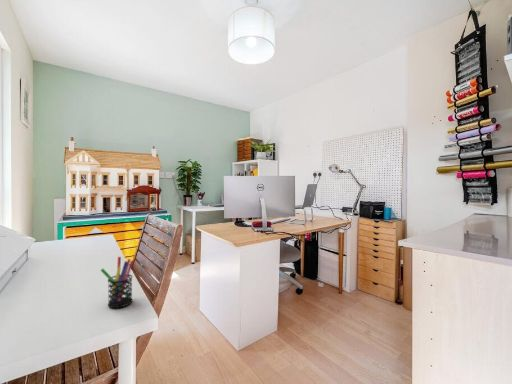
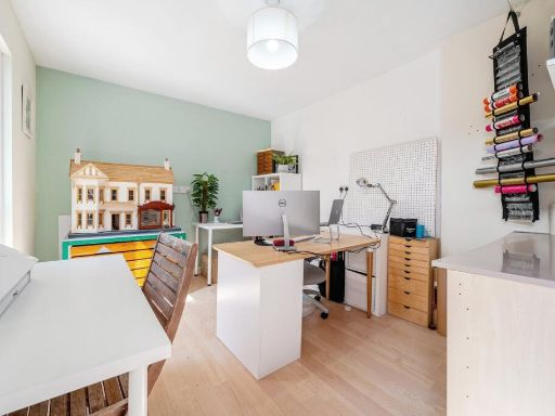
- pen holder [100,256,134,309]
